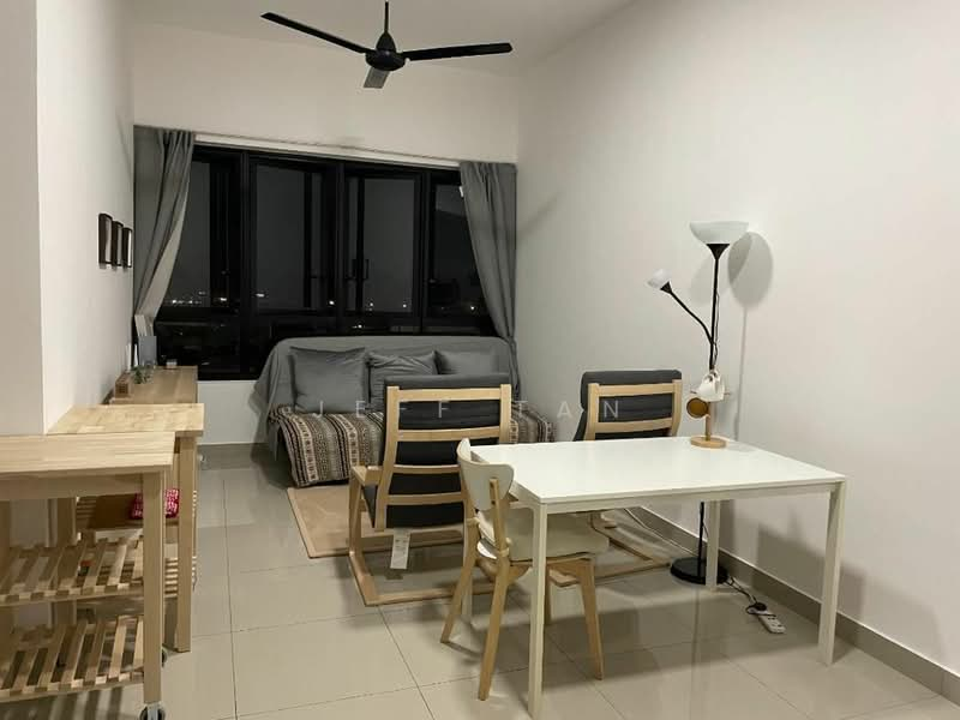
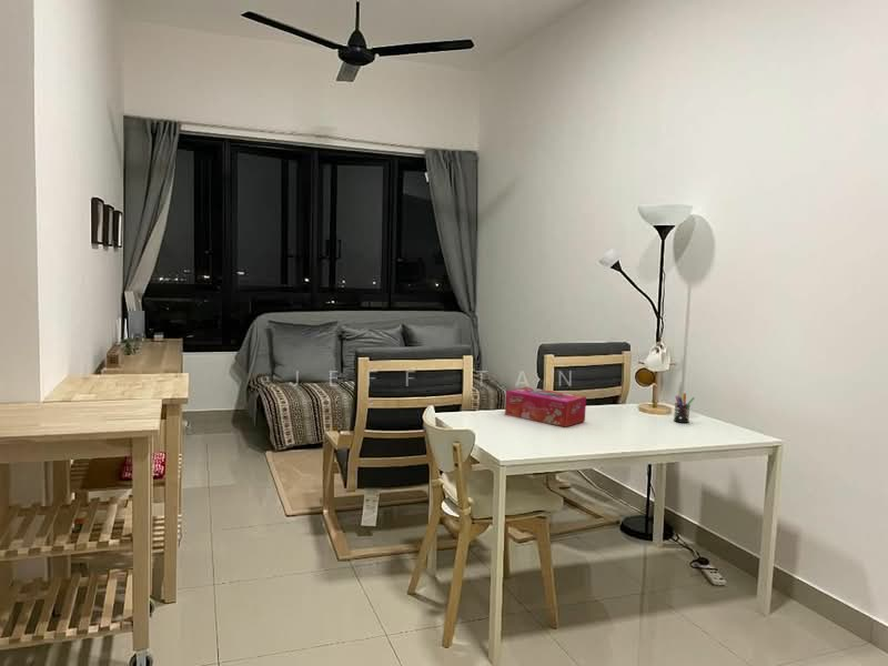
+ tissue box [504,386,587,427]
+ pen holder [673,392,696,424]
